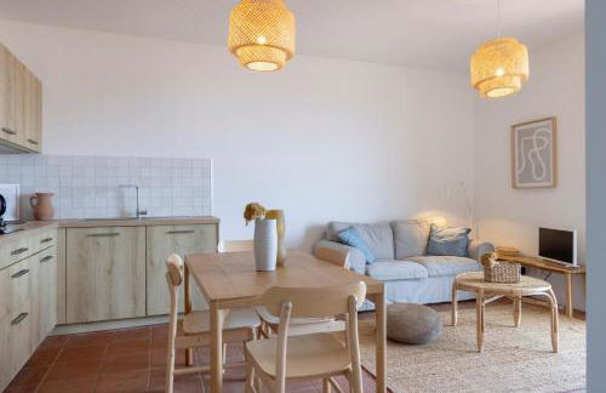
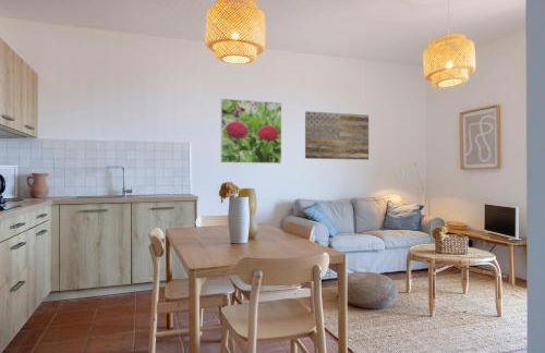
+ wall art [304,110,370,161]
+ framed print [220,98,282,165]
